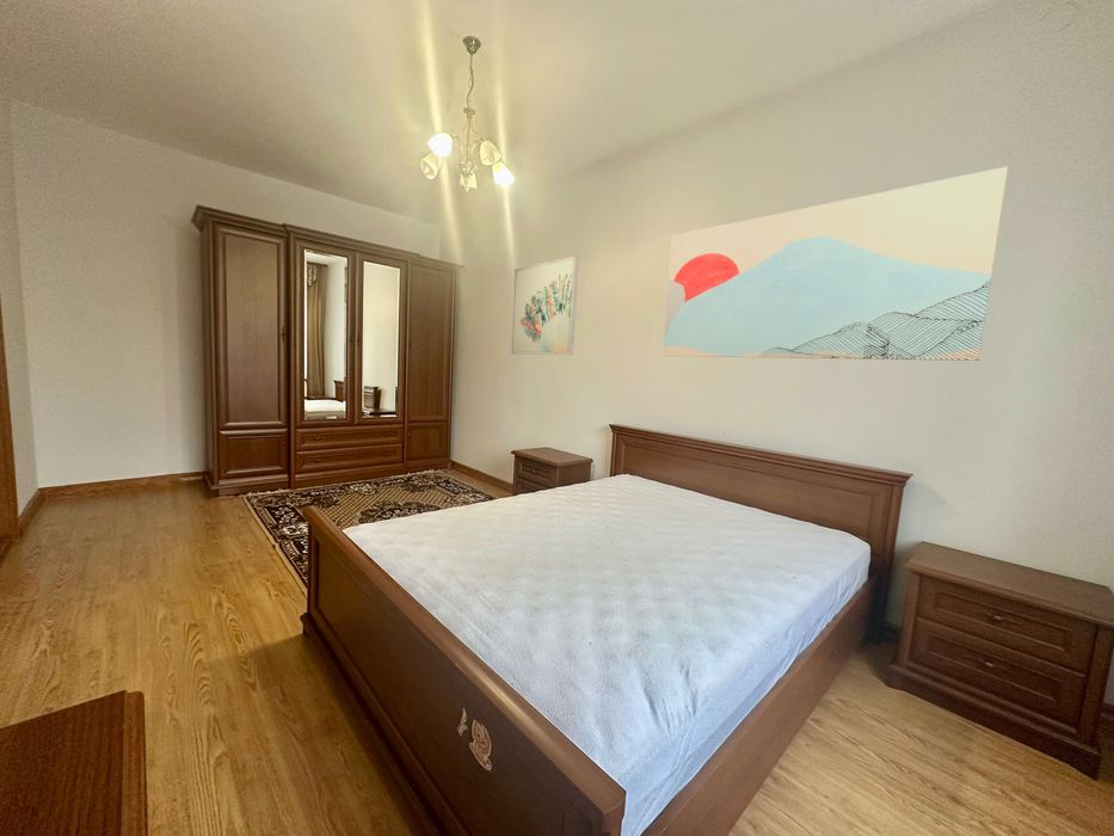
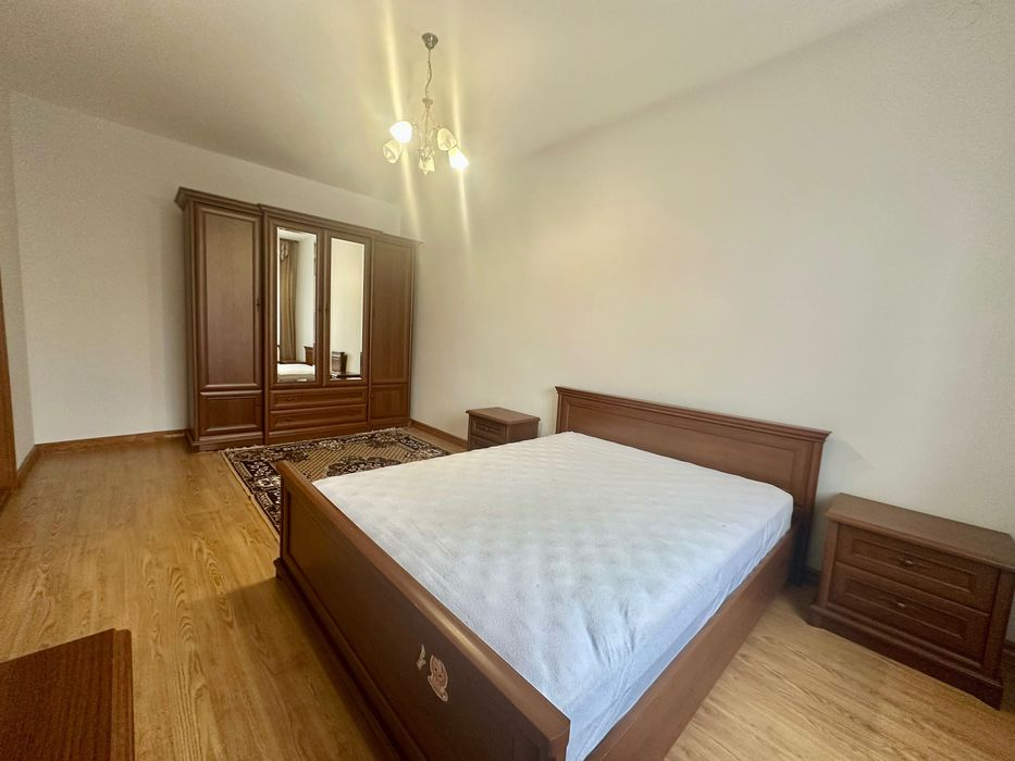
- wall art [661,166,1009,362]
- wall art [510,256,580,356]
